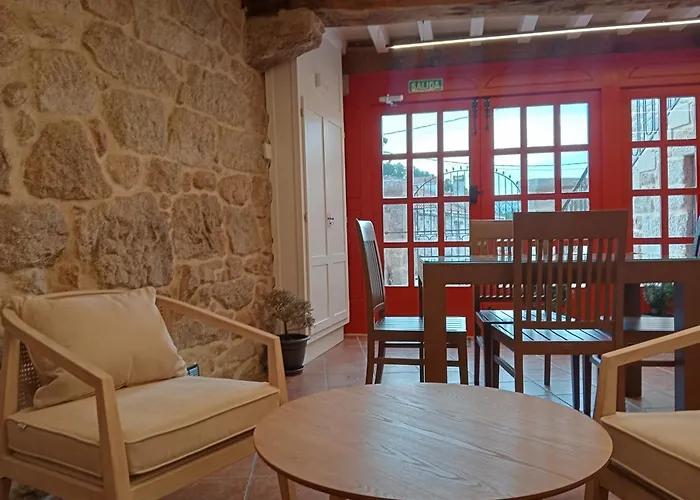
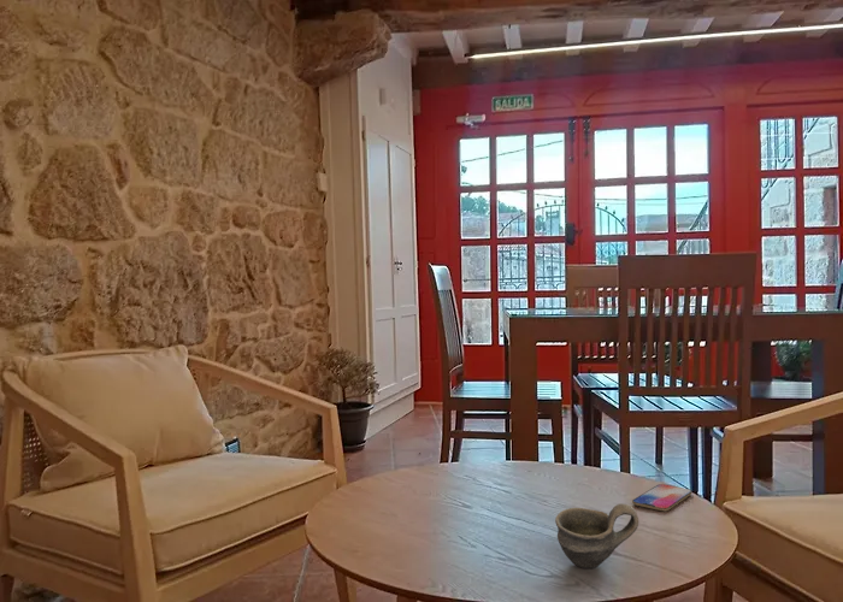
+ smartphone [631,483,692,512]
+ cup [554,502,639,569]
